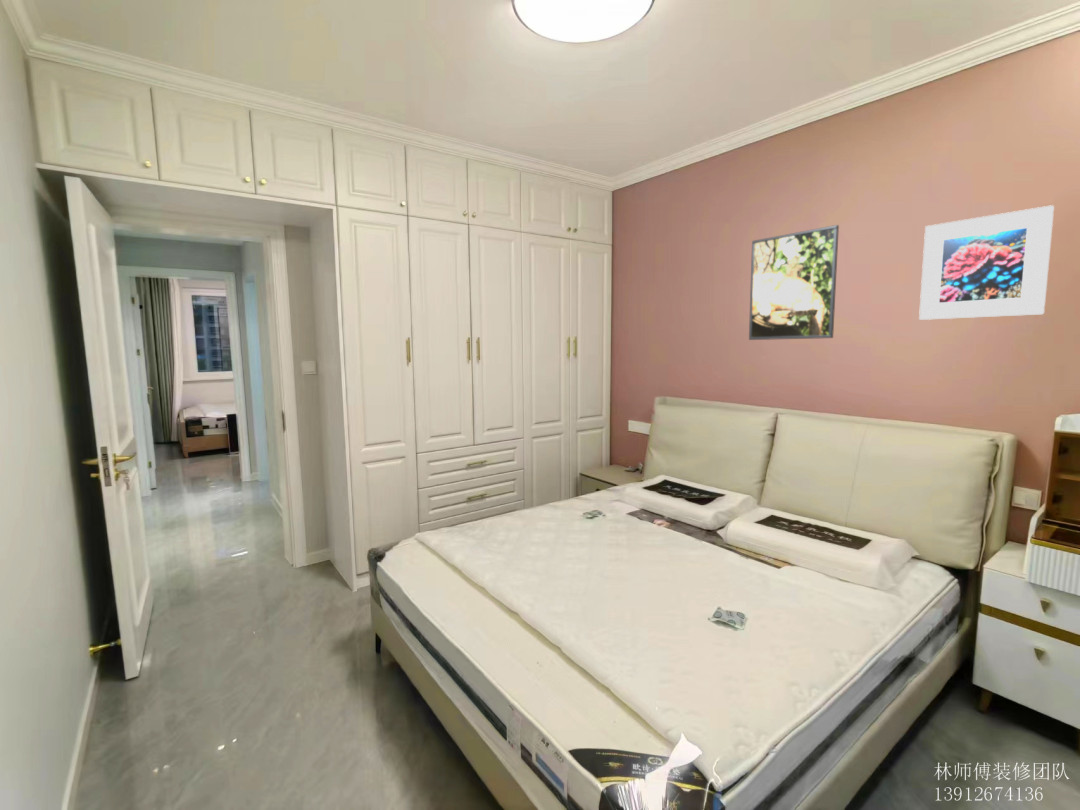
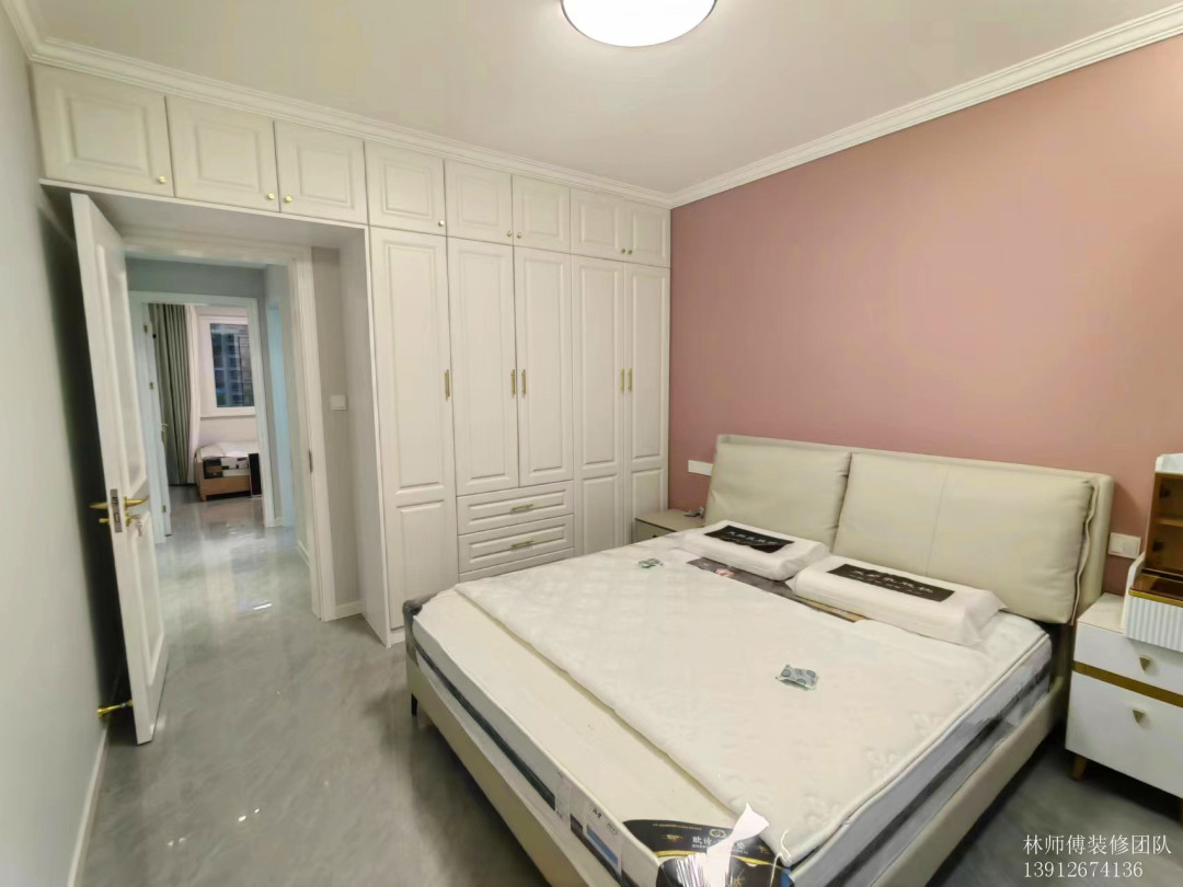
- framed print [748,224,840,341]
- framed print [918,204,1055,321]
